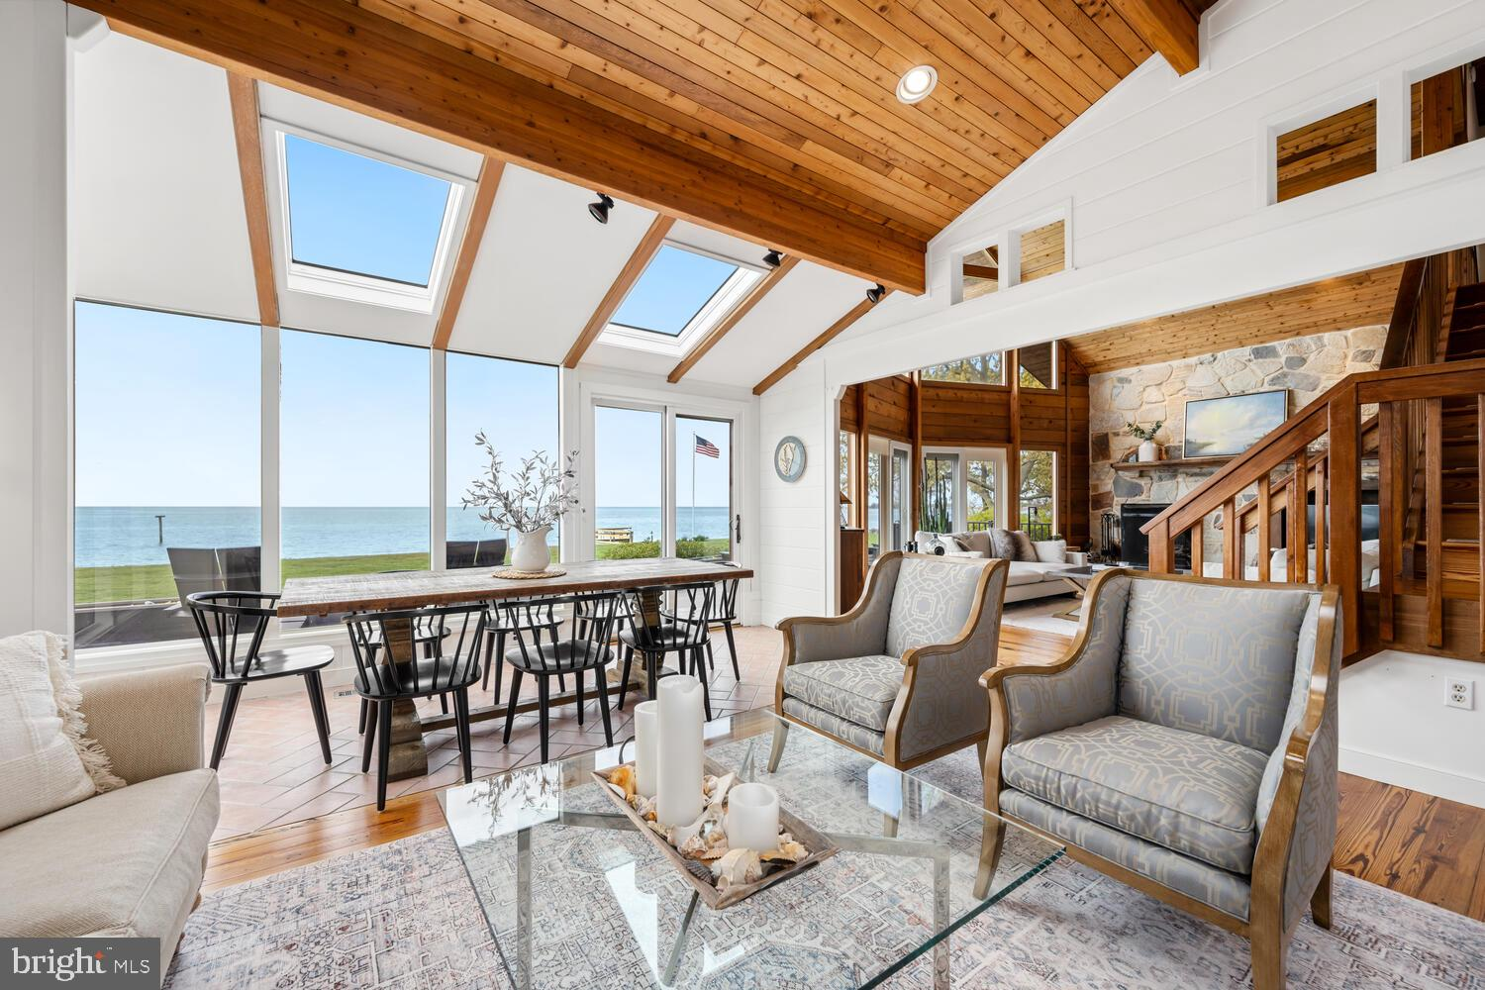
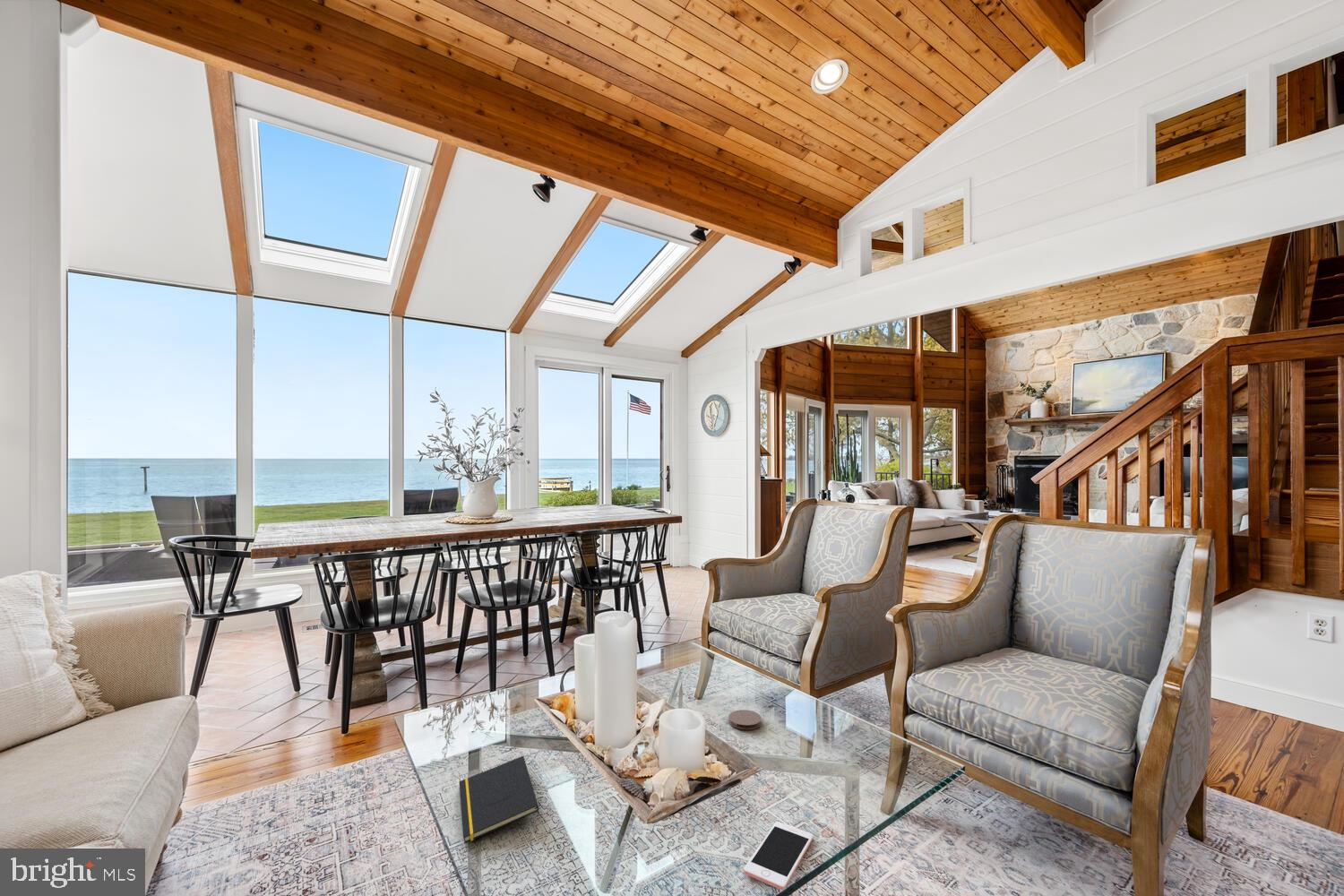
+ coaster [728,709,762,730]
+ notepad [458,755,539,844]
+ cell phone [743,821,814,891]
